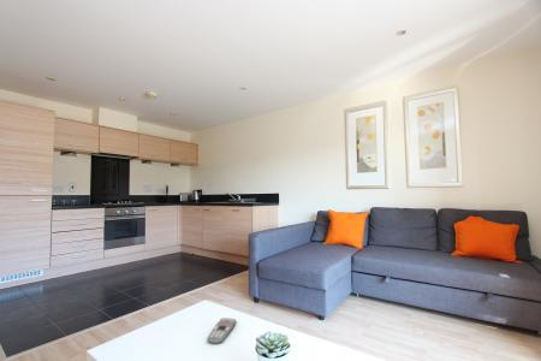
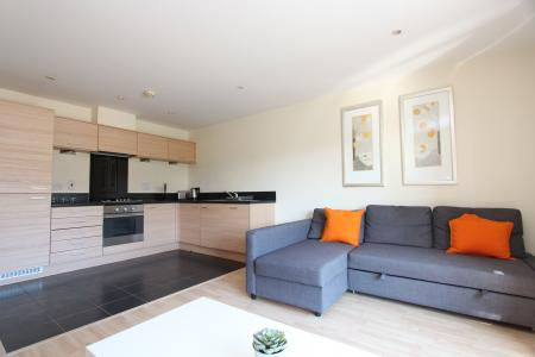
- remote control [207,316,237,345]
